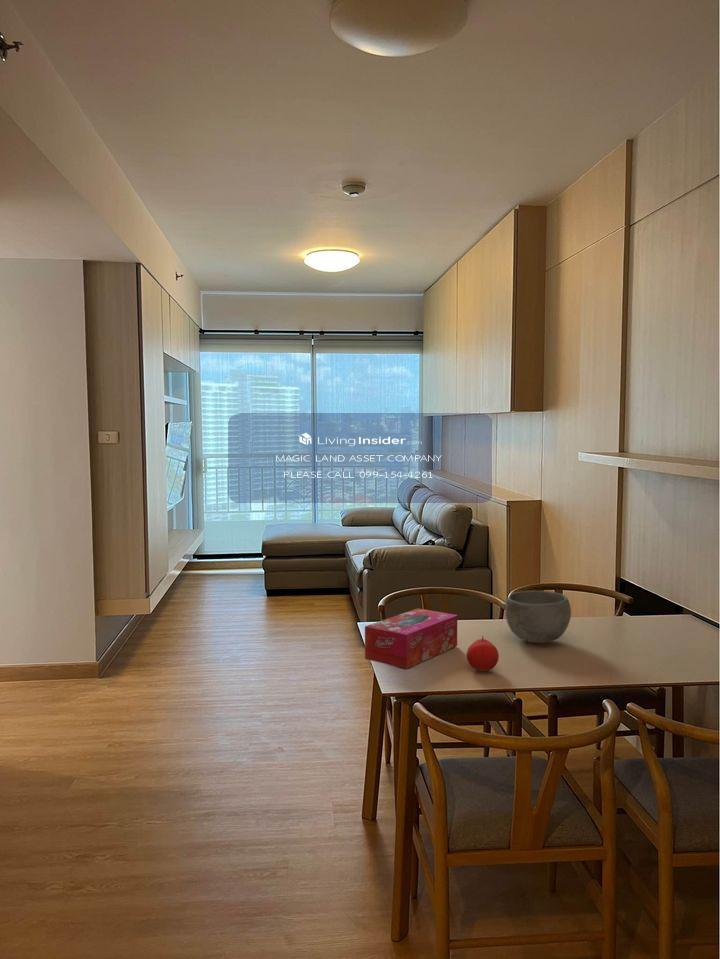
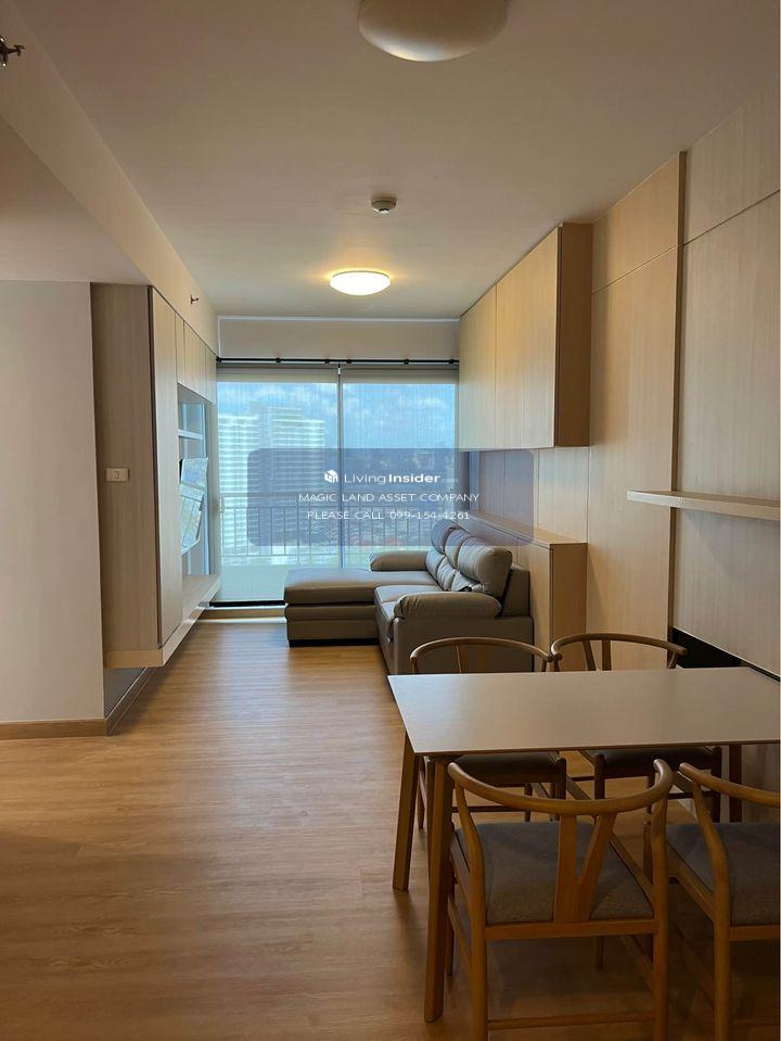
- bowl [504,590,572,644]
- tissue box [364,607,458,670]
- fruit [466,635,500,672]
